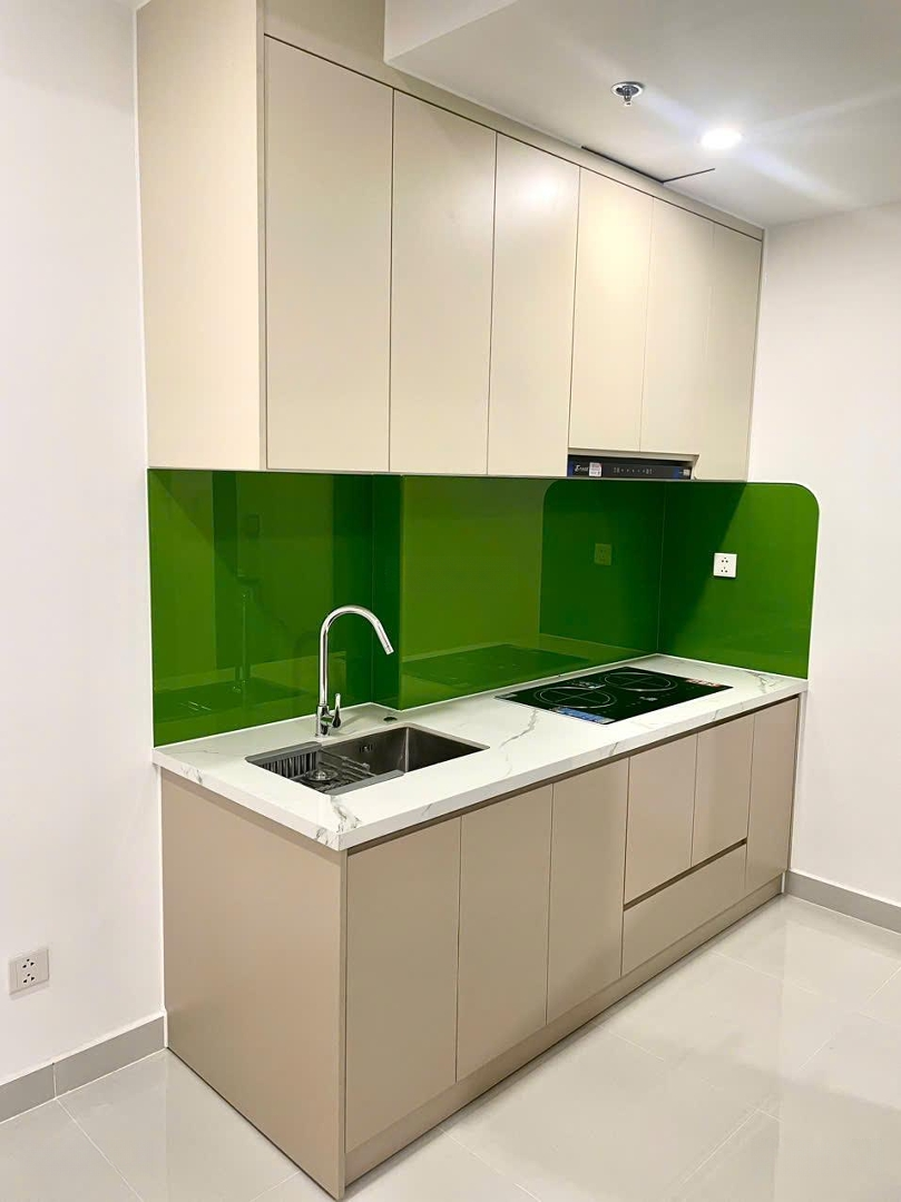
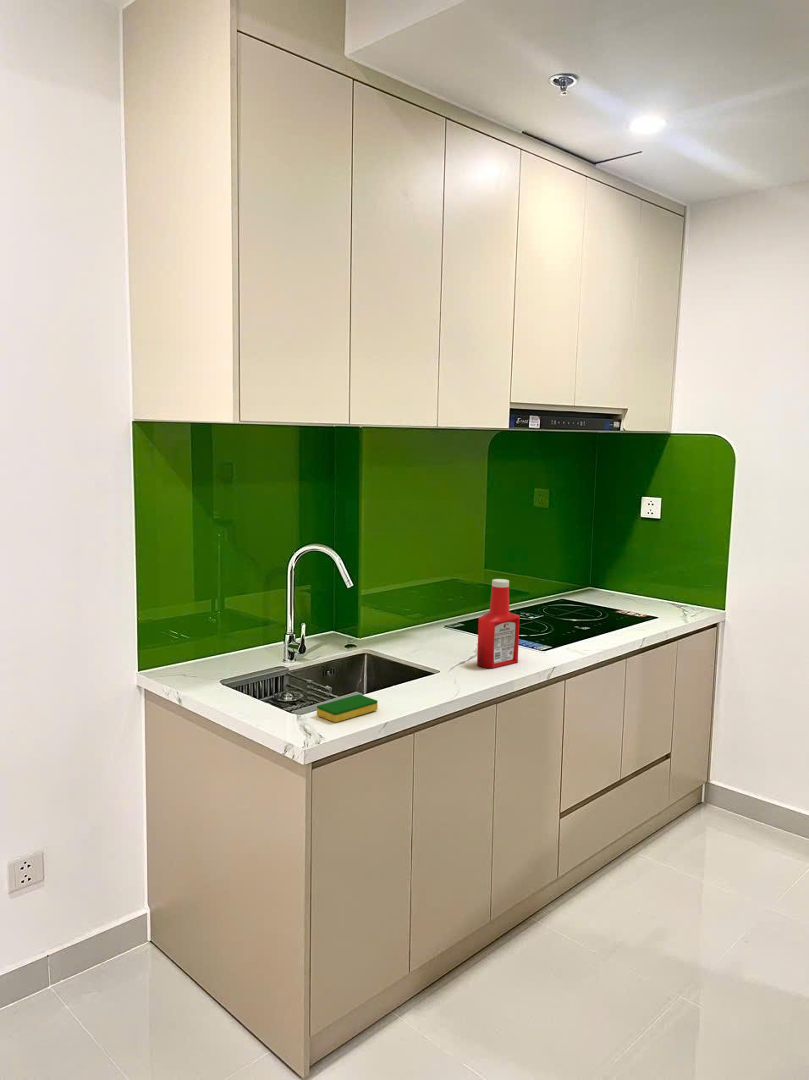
+ dish sponge [316,693,379,723]
+ soap bottle [476,578,521,669]
